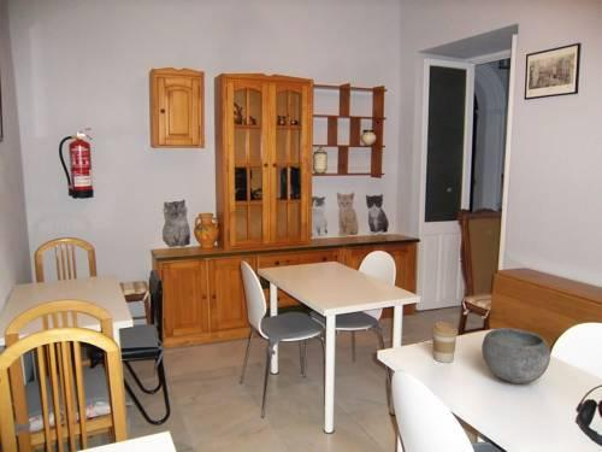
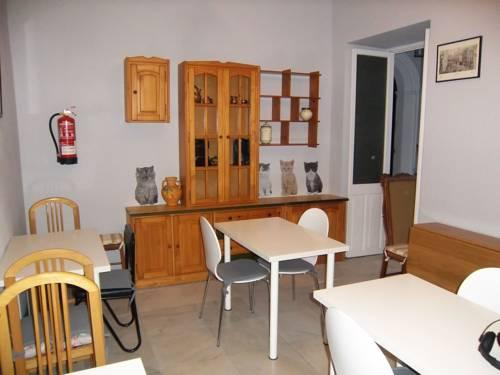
- bowl [480,327,551,385]
- coffee cup [431,321,459,364]
